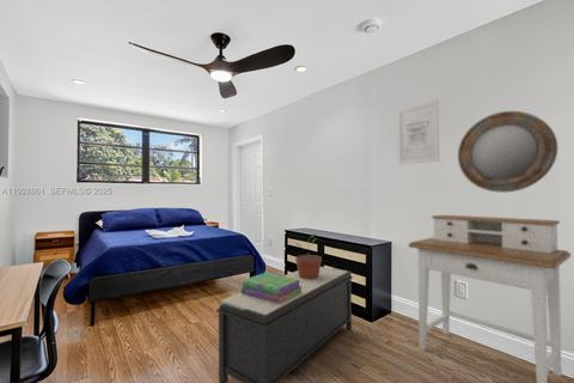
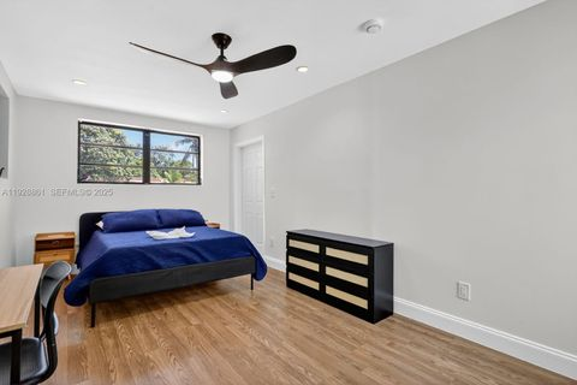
- bench [215,266,354,383]
- wall art [396,99,440,166]
- home mirror [457,110,558,194]
- stack of books [239,272,303,304]
- desk [408,214,572,383]
- potted plant [294,233,323,280]
